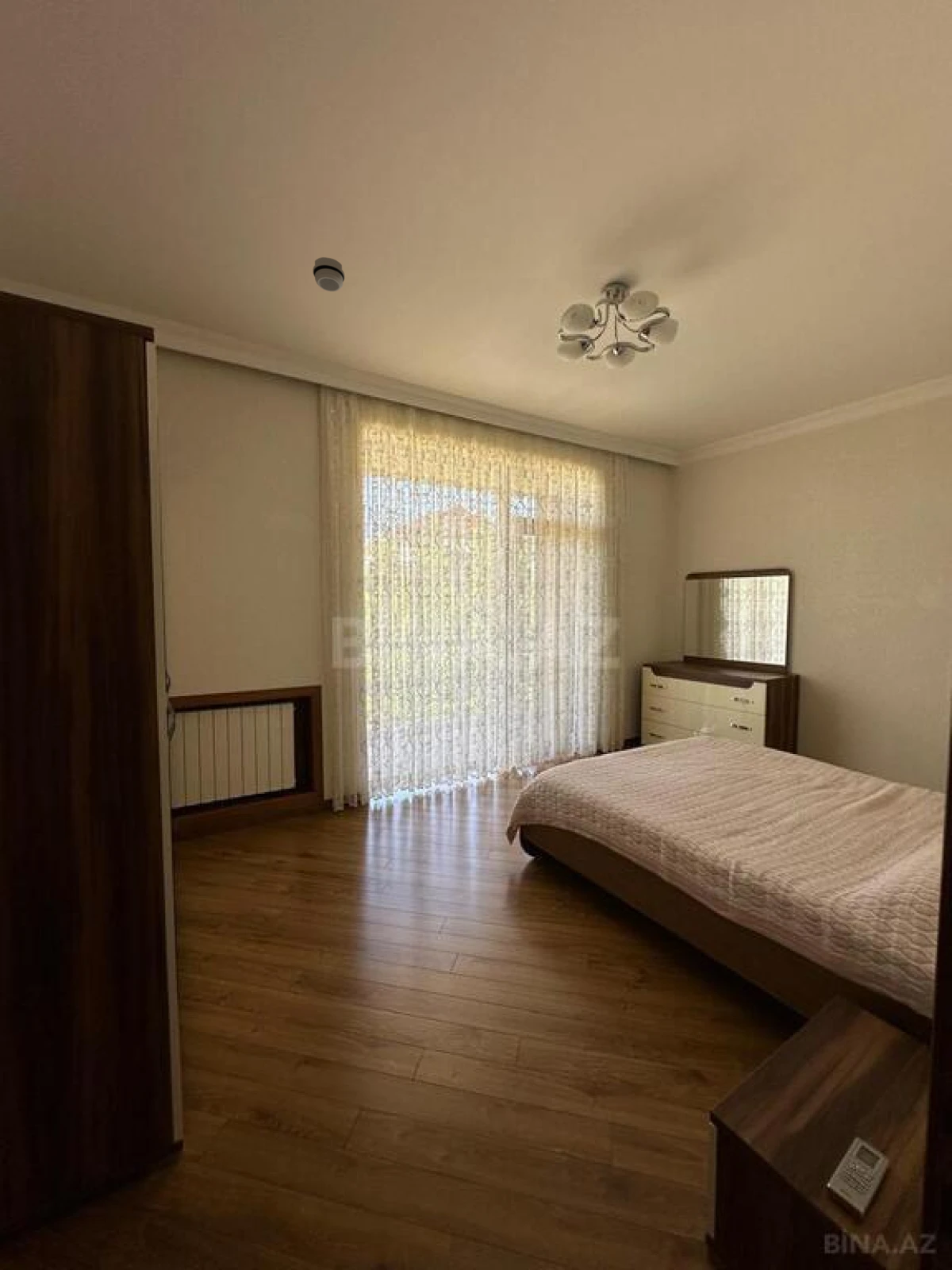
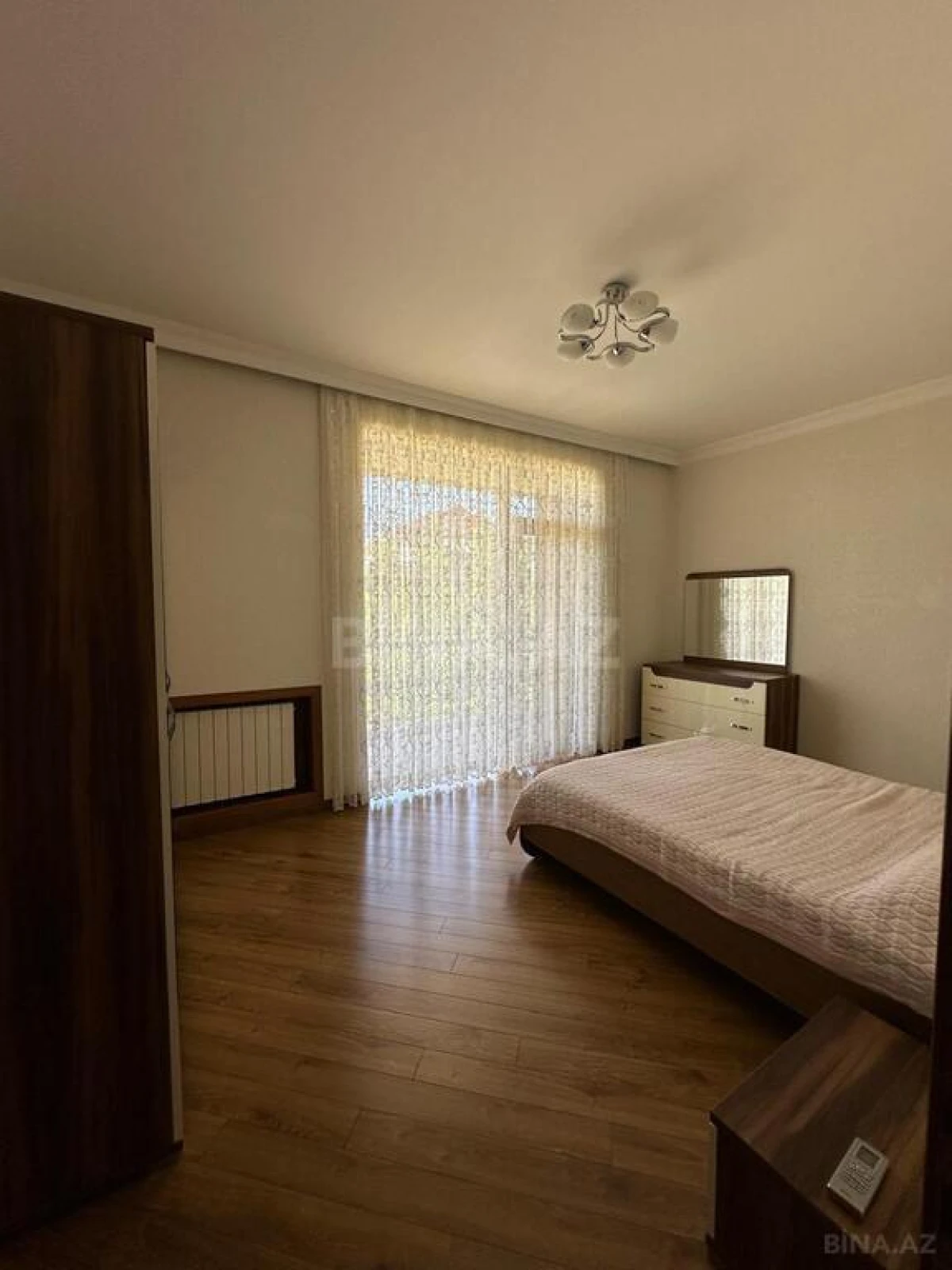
- smoke detector [312,256,345,292]
